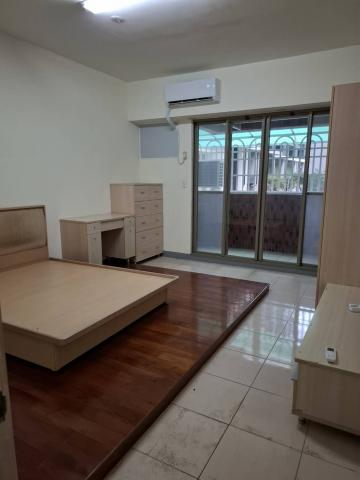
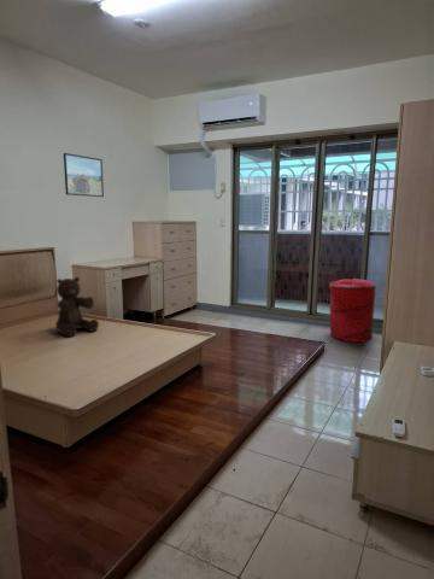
+ laundry hamper [328,279,377,344]
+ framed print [63,152,105,198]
+ teddy bear [54,276,100,338]
